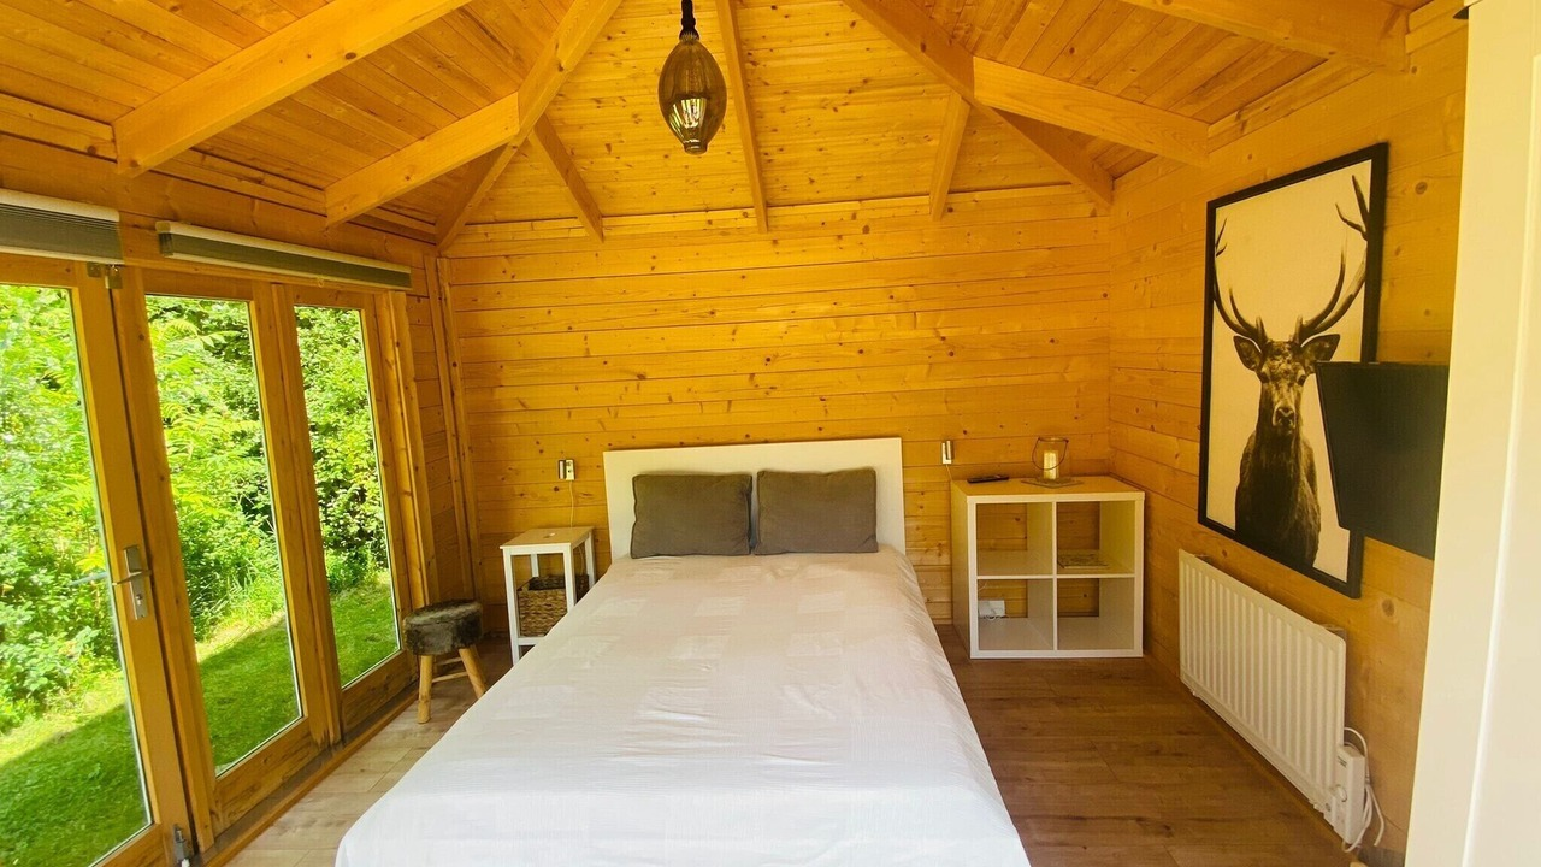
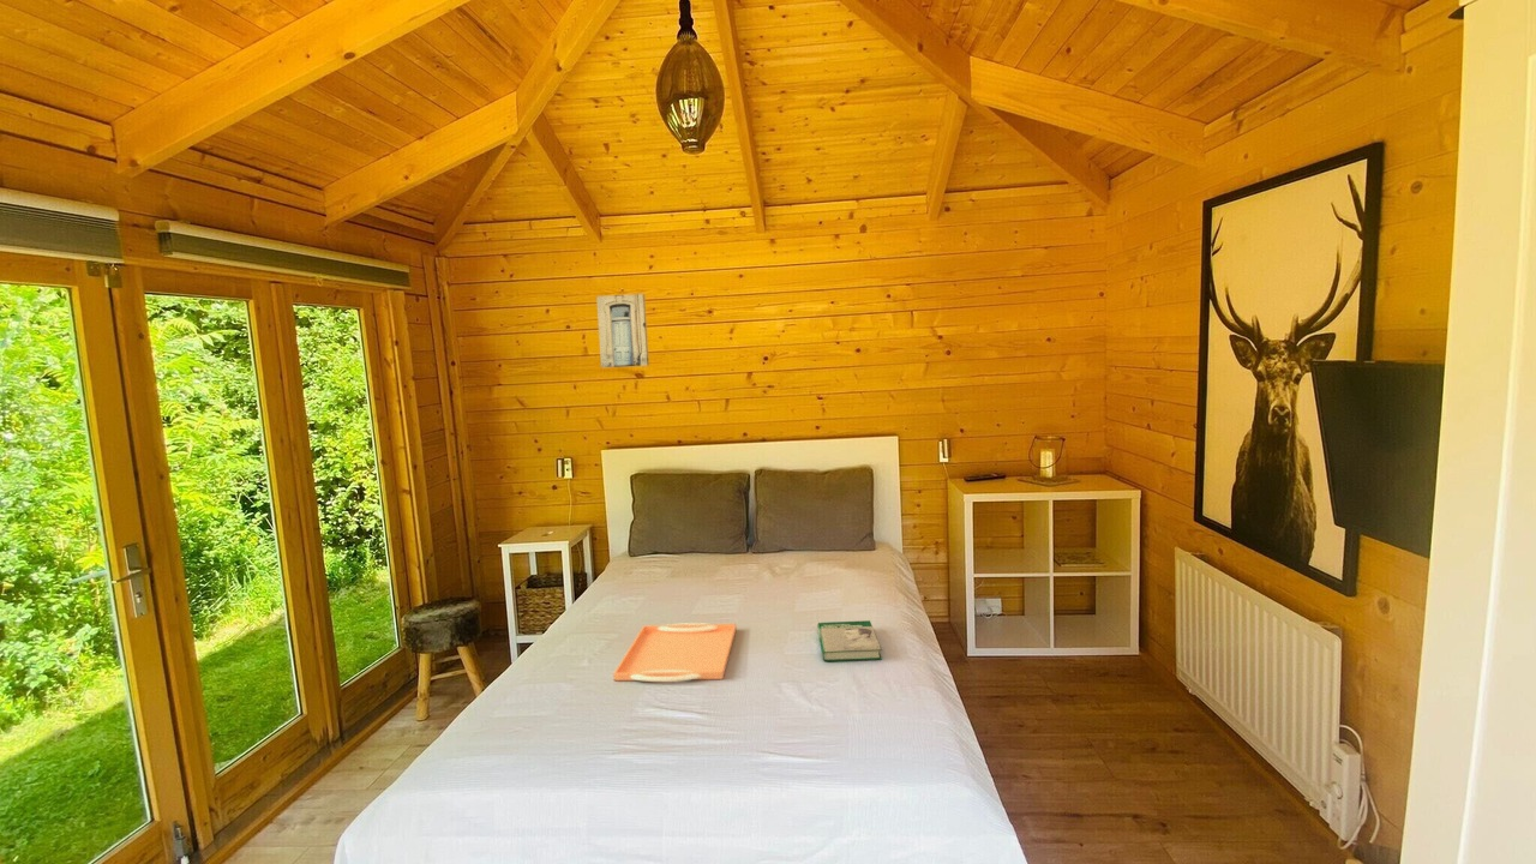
+ book [816,619,883,662]
+ serving tray [612,622,737,683]
+ wall art [595,293,650,368]
